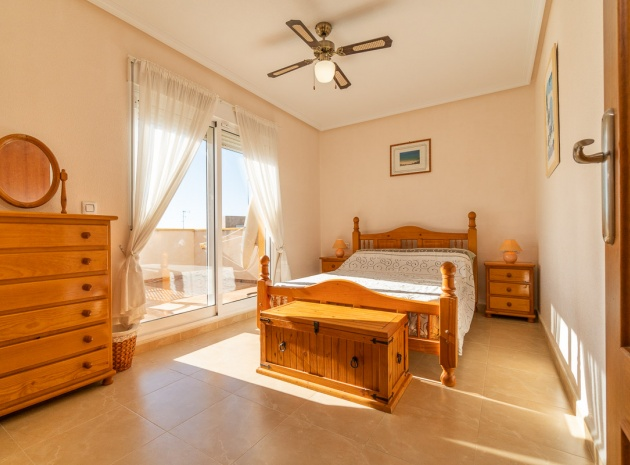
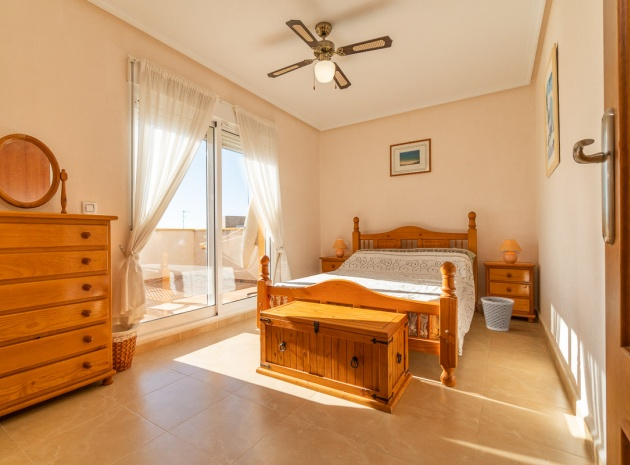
+ wastebasket [480,296,515,332]
